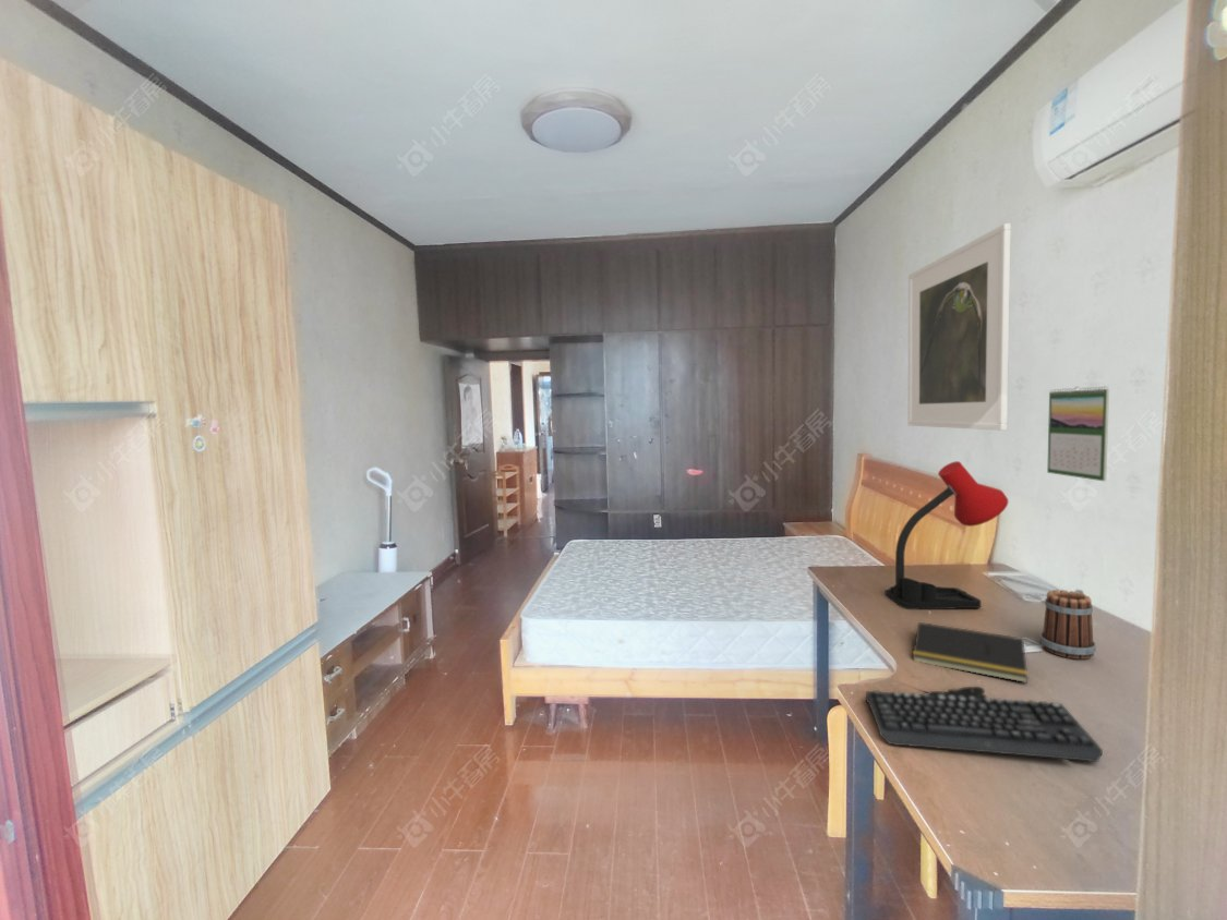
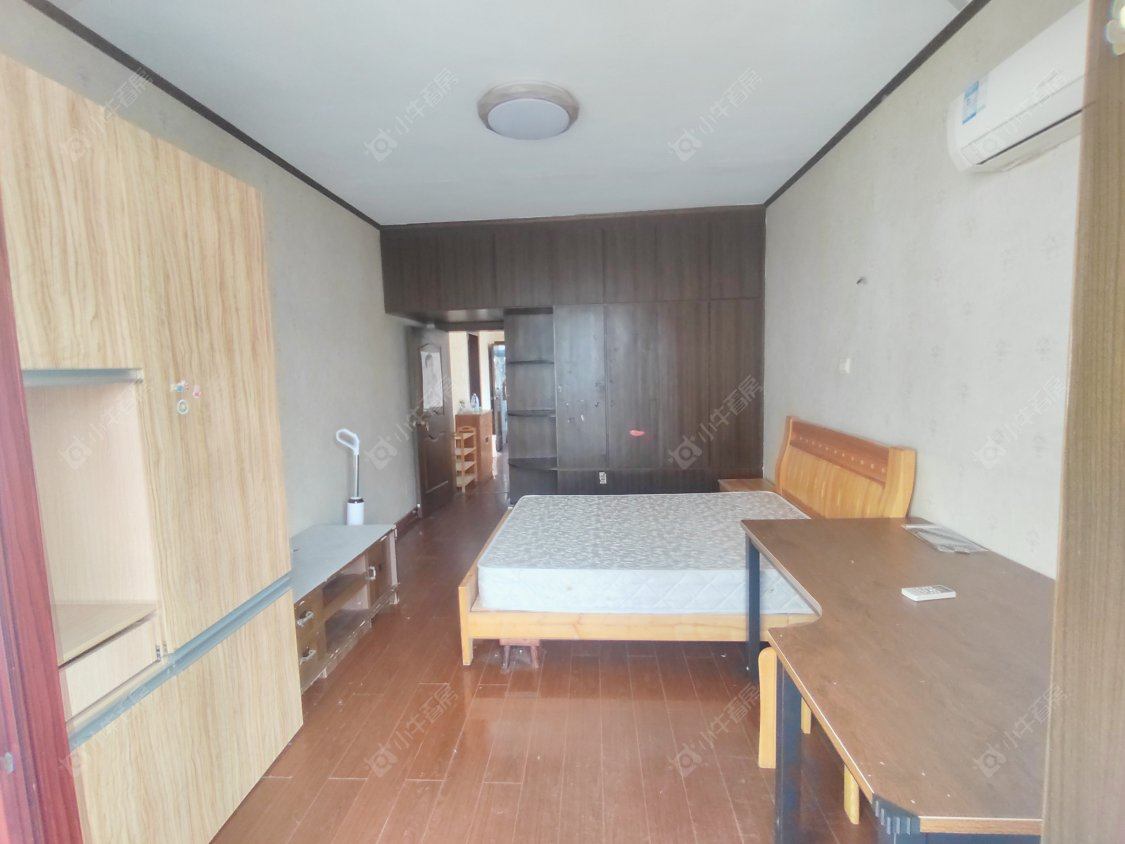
- calendar [1046,385,1110,482]
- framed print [907,222,1012,432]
- keyboard [865,686,1104,763]
- desk lamp [885,460,1009,610]
- notepad [912,621,1028,683]
- mug [1039,589,1097,661]
